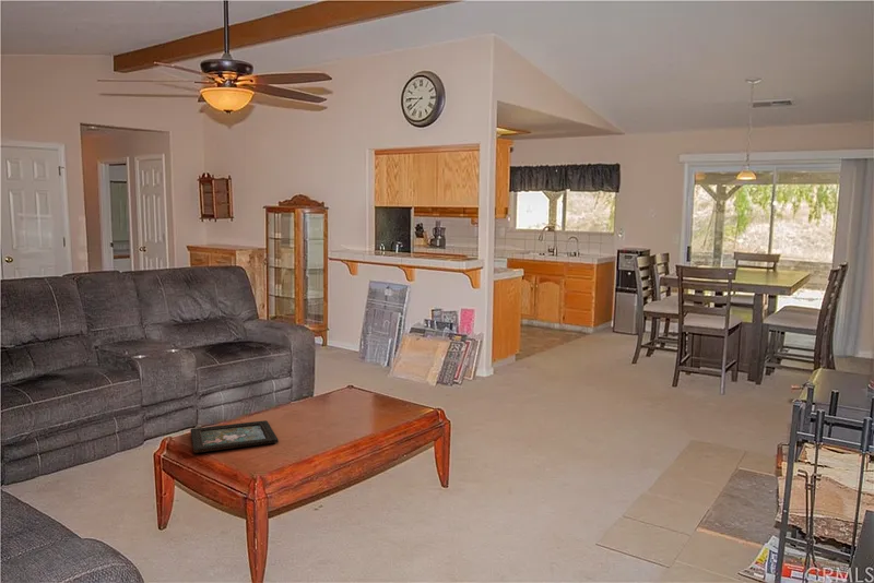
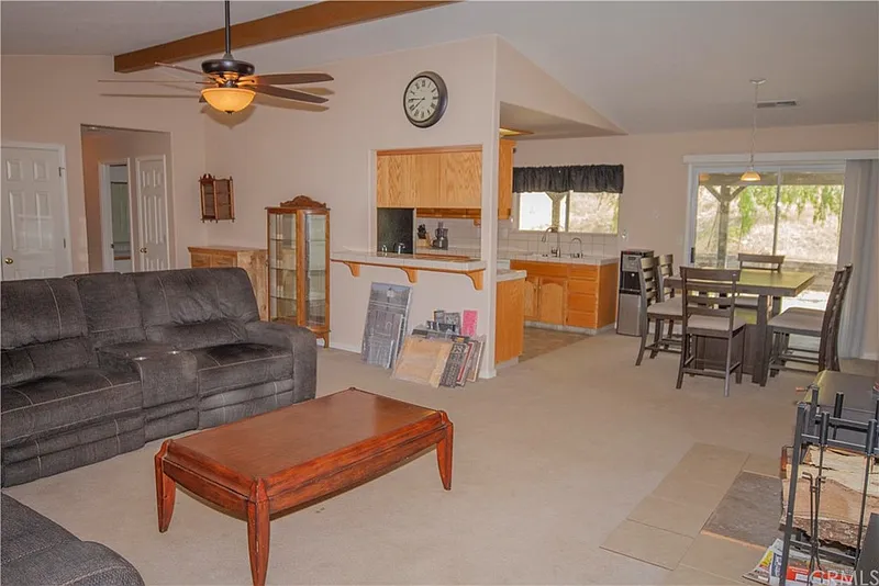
- decorative tray [189,419,280,454]
